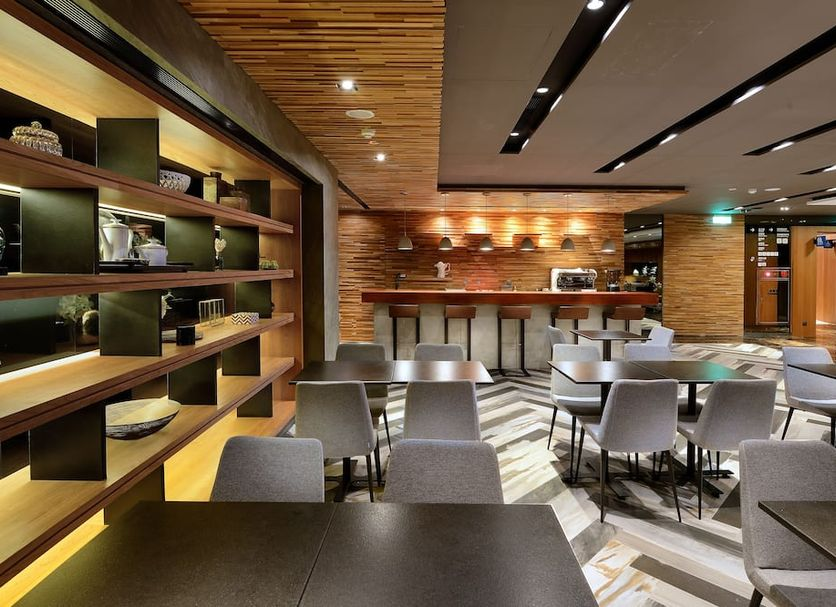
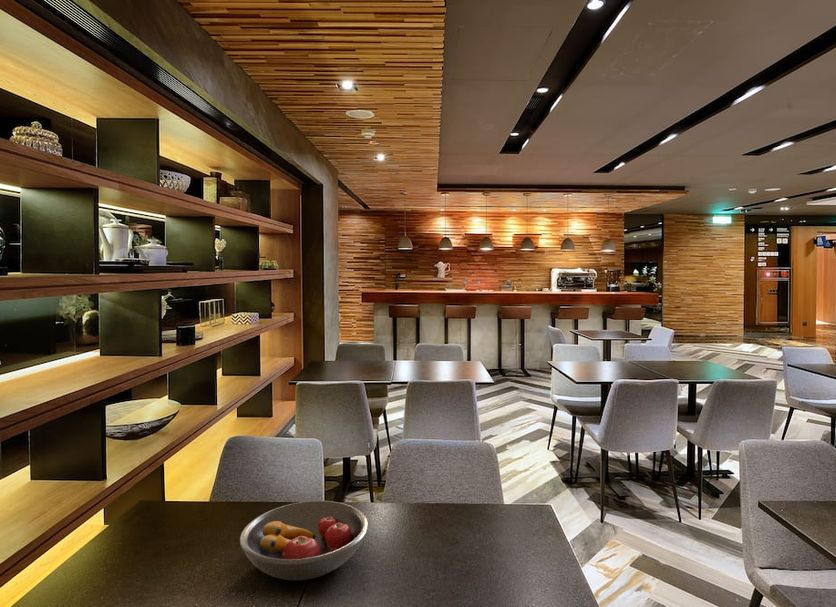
+ fruit bowl [239,500,369,581]
